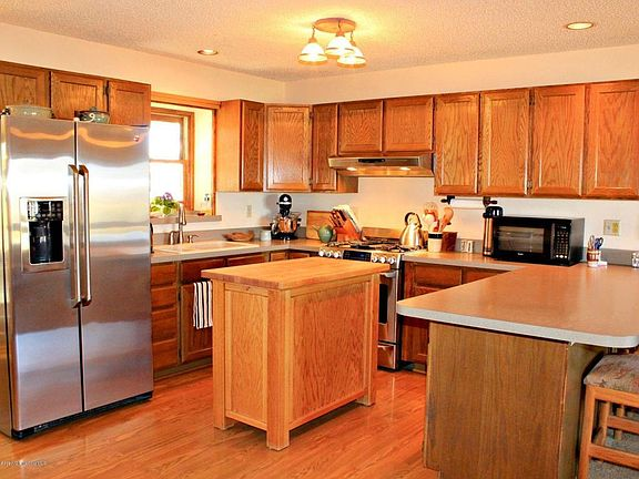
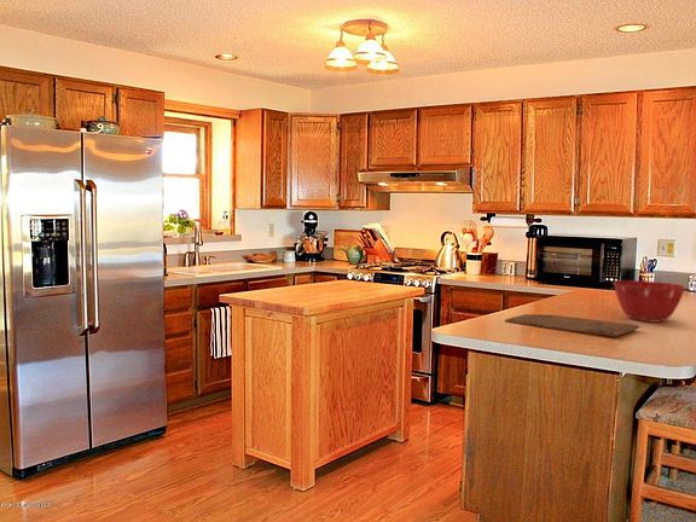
+ cutting board [504,313,642,338]
+ mixing bowl [613,279,686,324]
